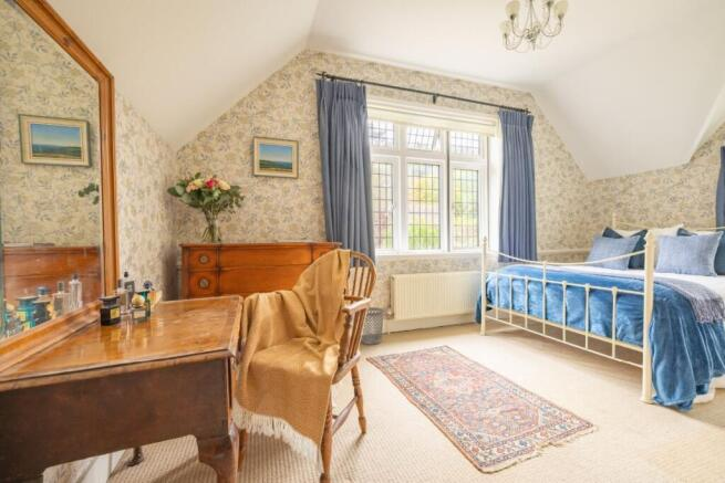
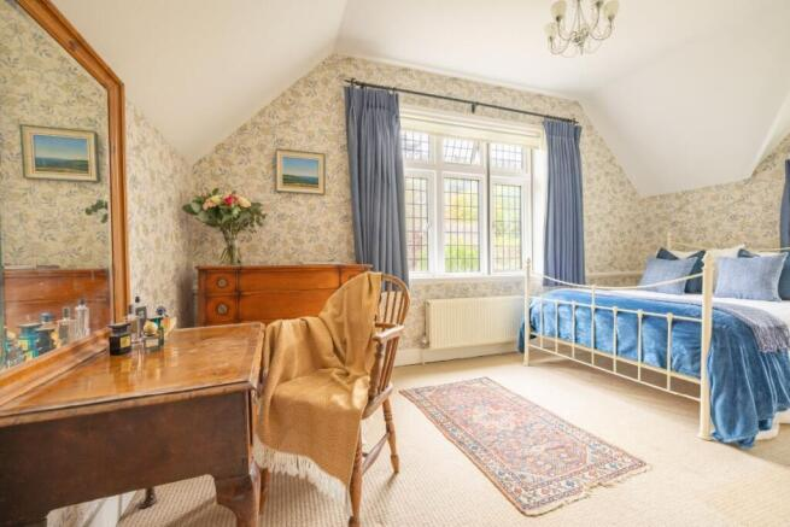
- wastebasket [360,306,384,345]
